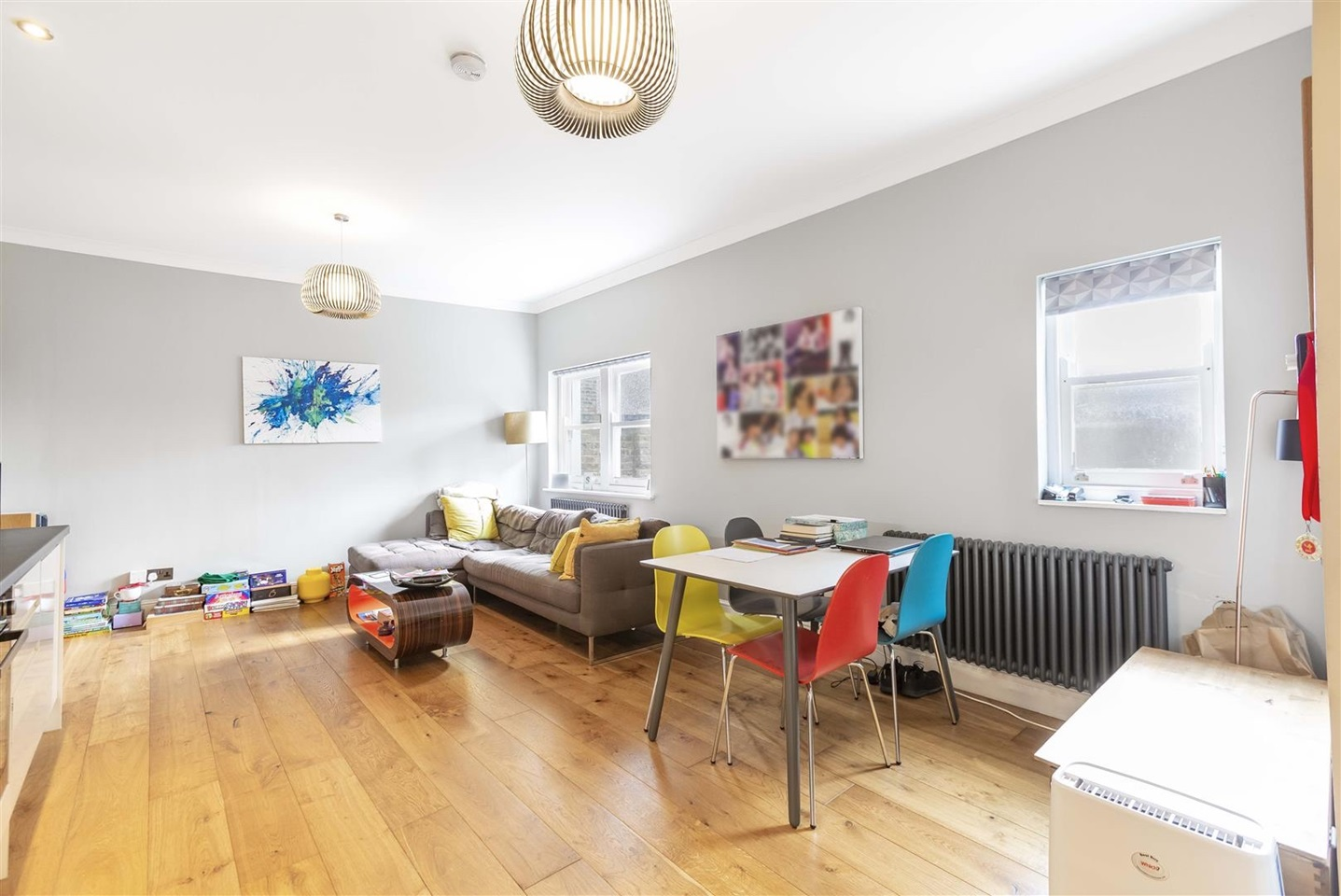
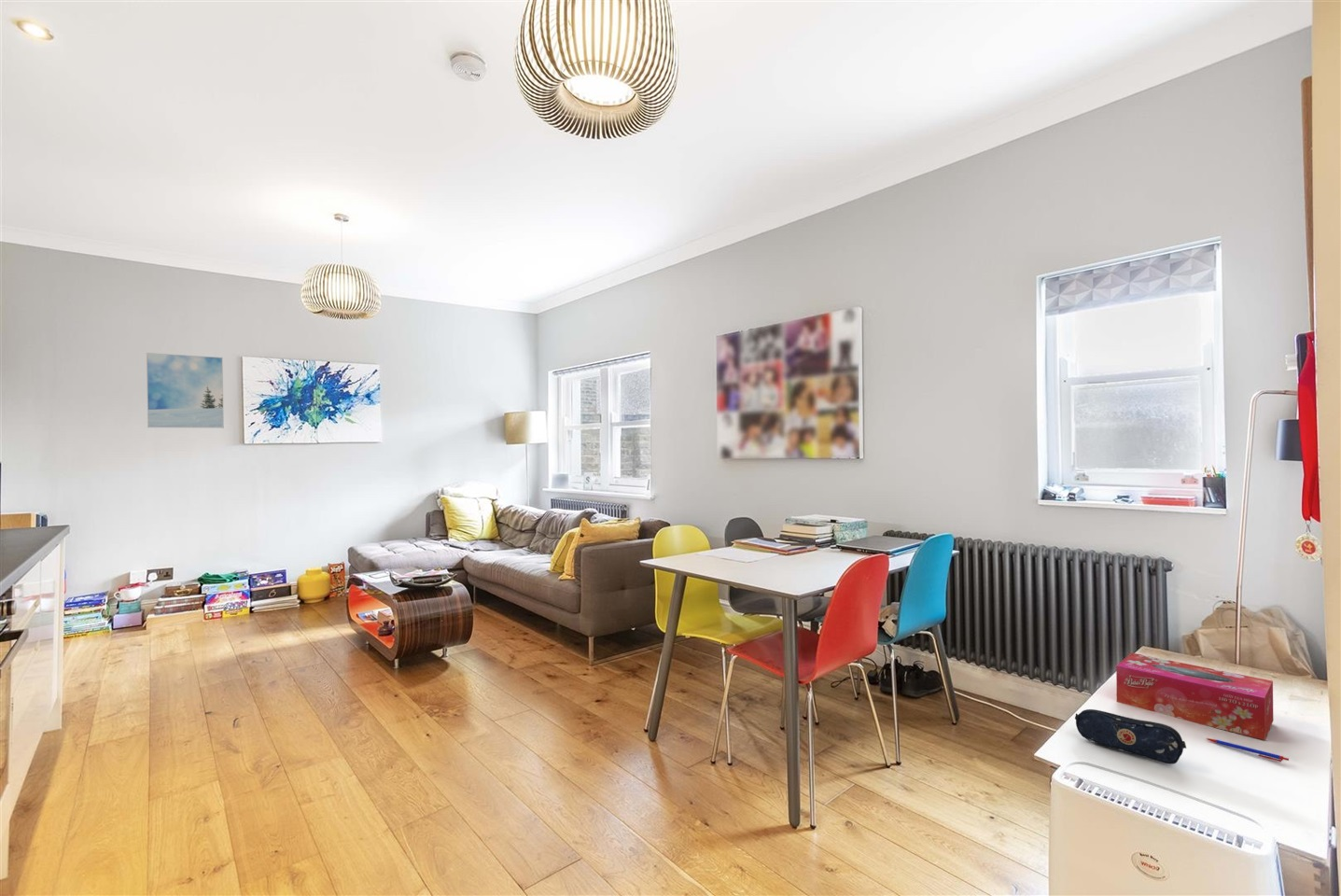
+ pen [1205,737,1290,763]
+ tissue box [1115,652,1274,741]
+ pencil case [1074,708,1187,765]
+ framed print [146,352,225,429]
